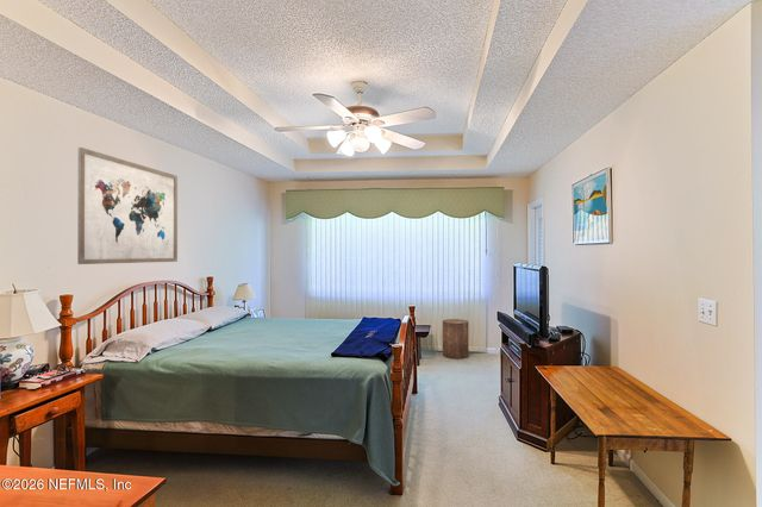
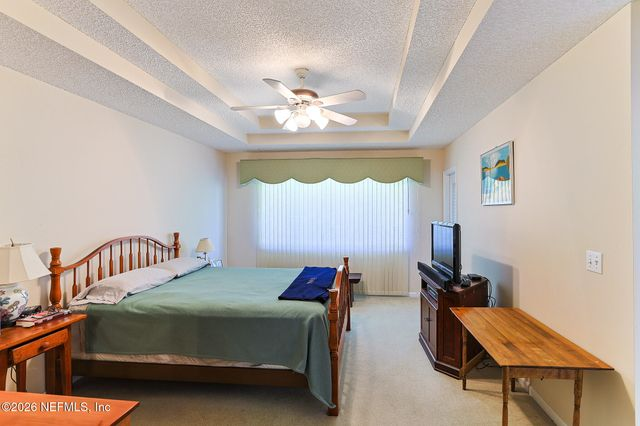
- stool [442,318,470,359]
- wall art [76,146,179,265]
